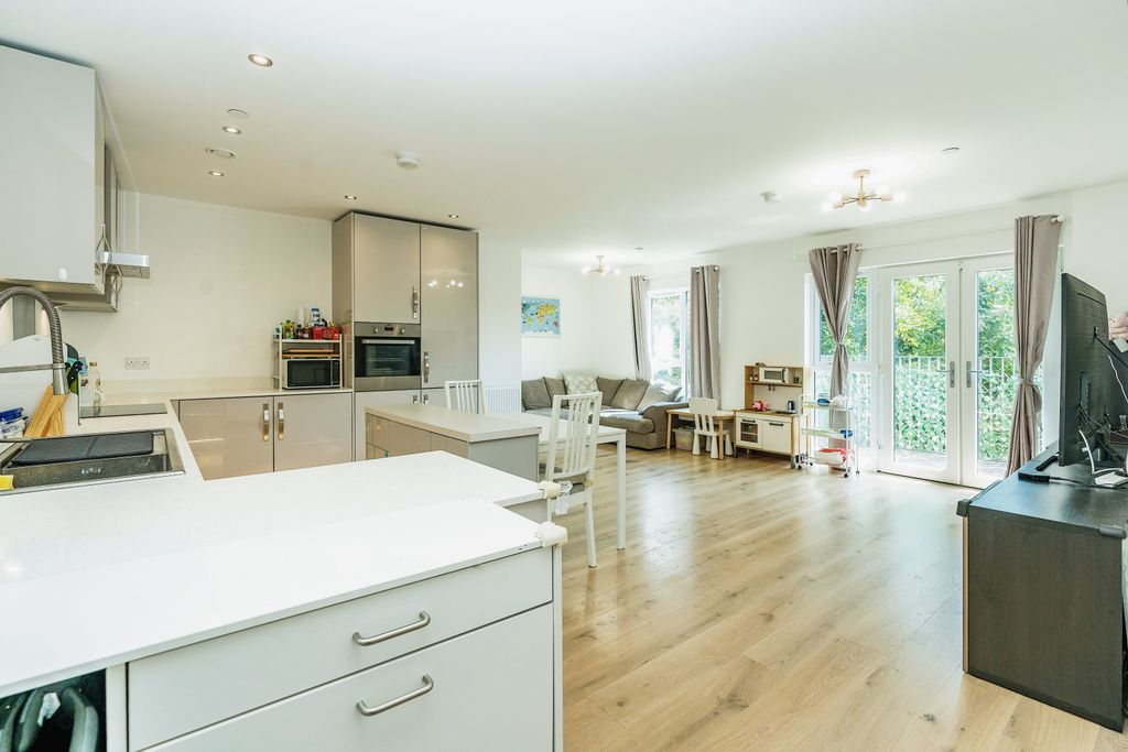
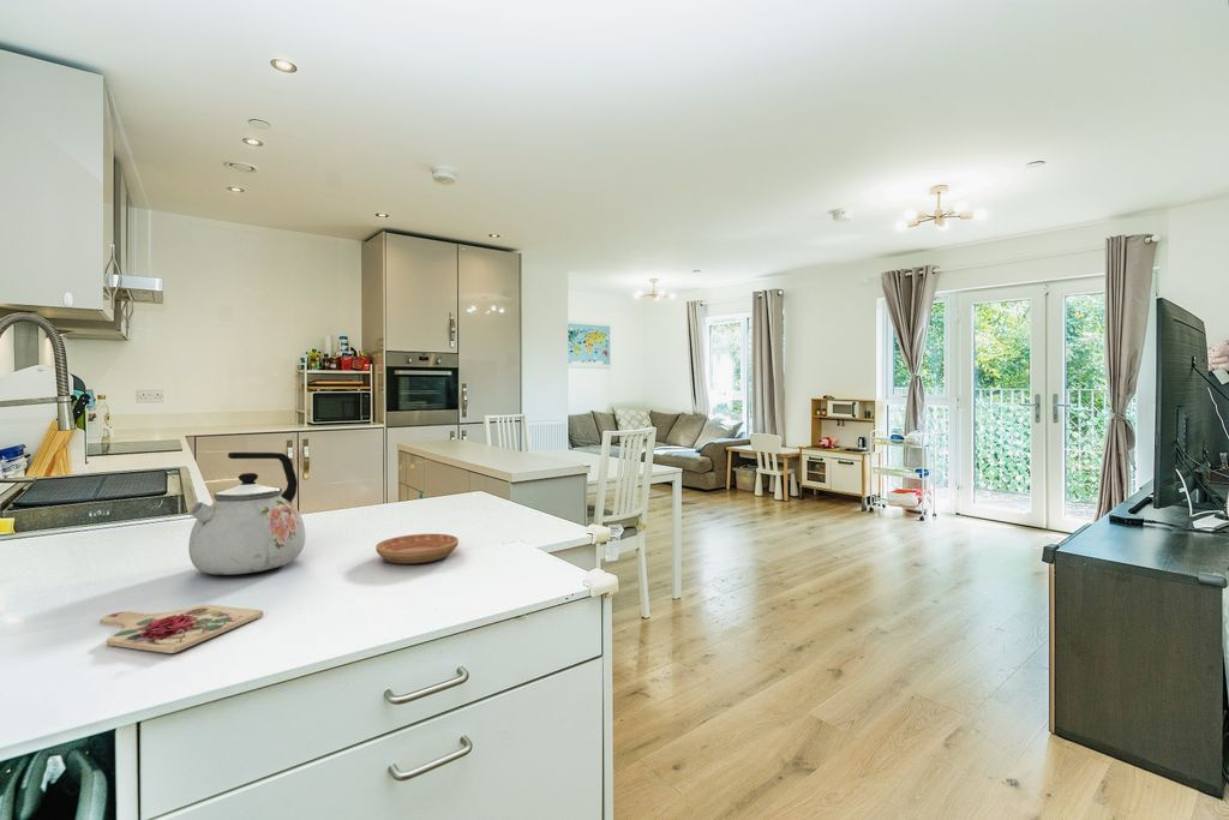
+ cutting board [98,604,264,654]
+ kettle [187,451,306,576]
+ saucer [374,533,460,564]
